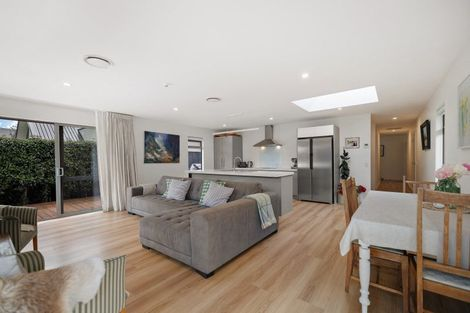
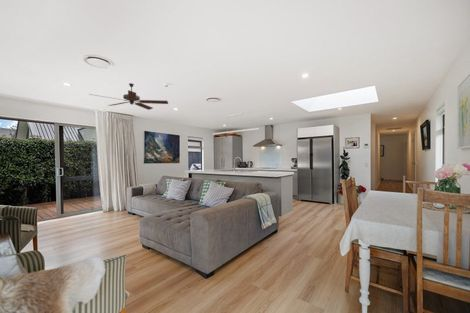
+ ceiling fan [88,82,169,111]
